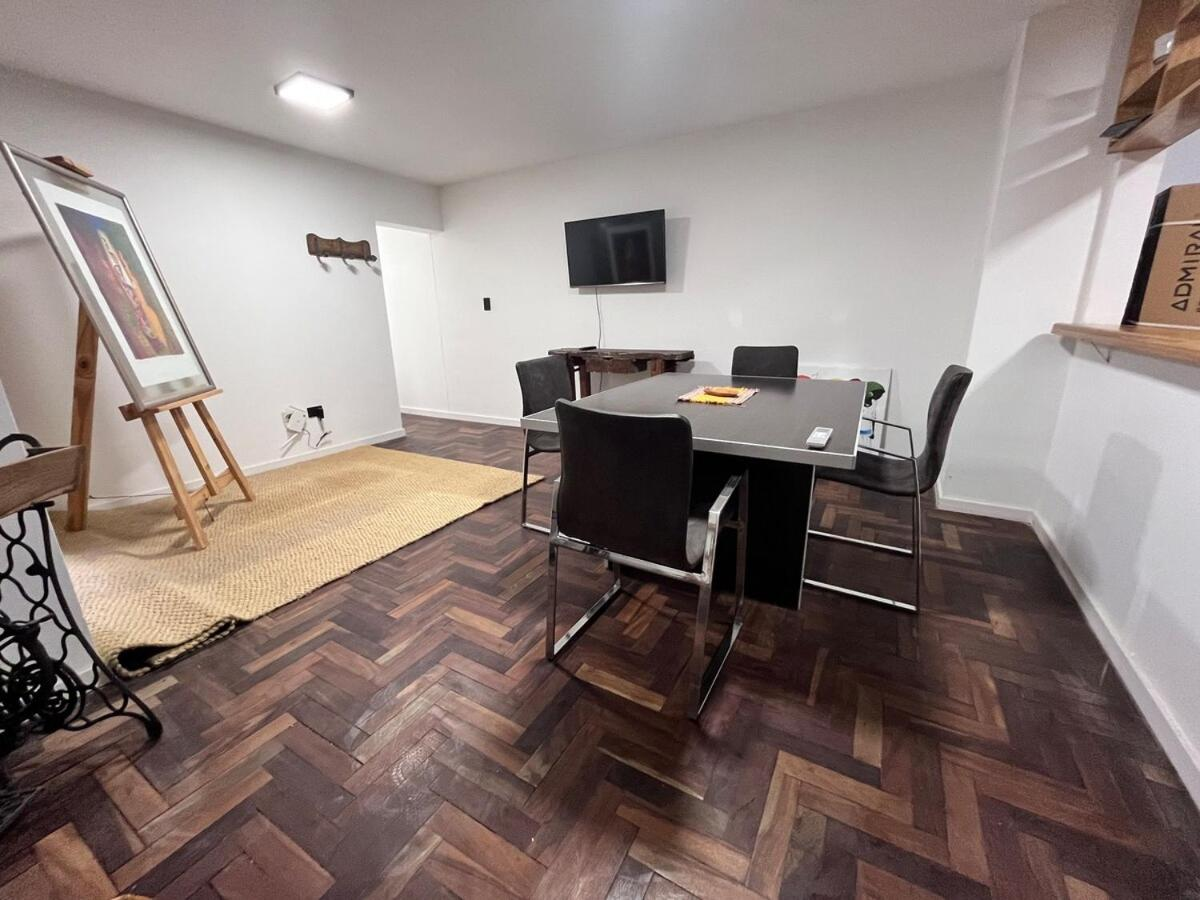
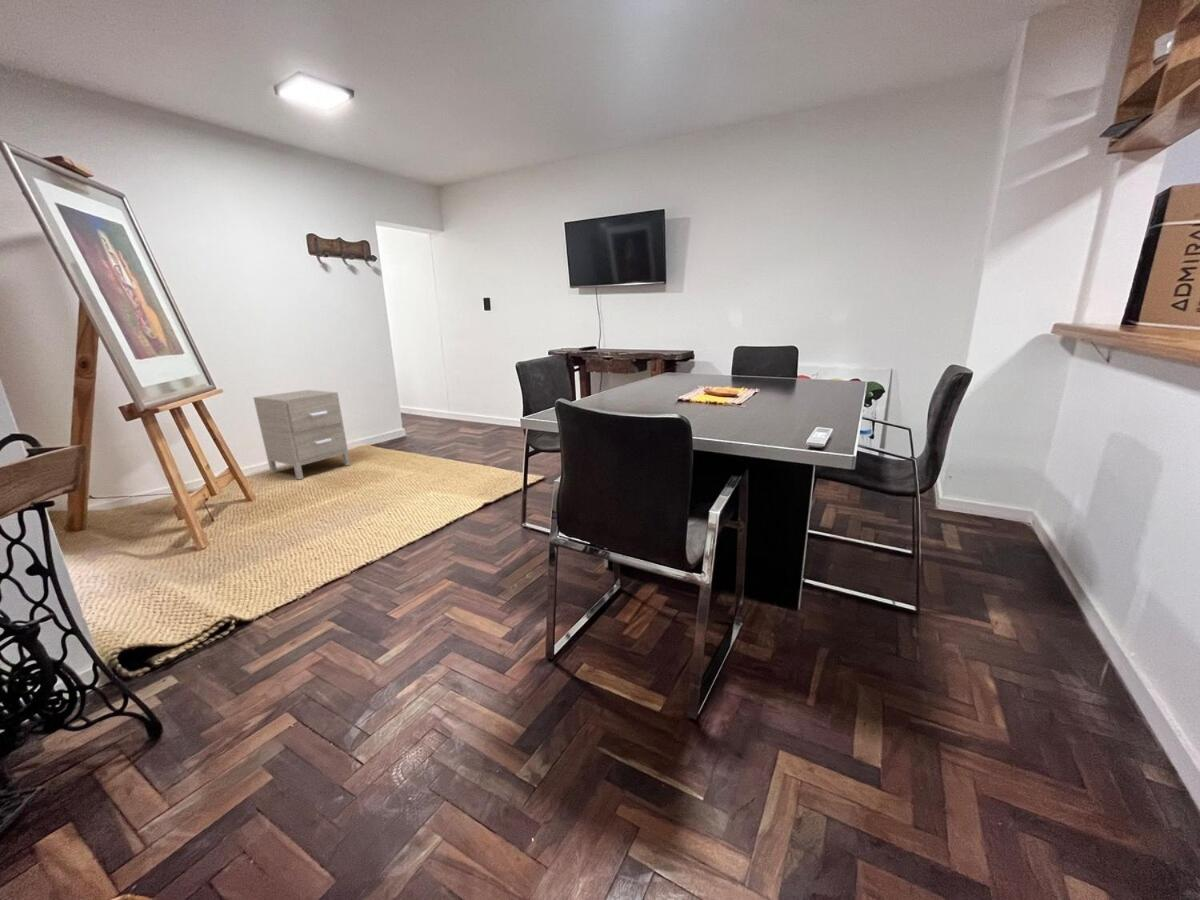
+ nightstand [252,389,351,481]
